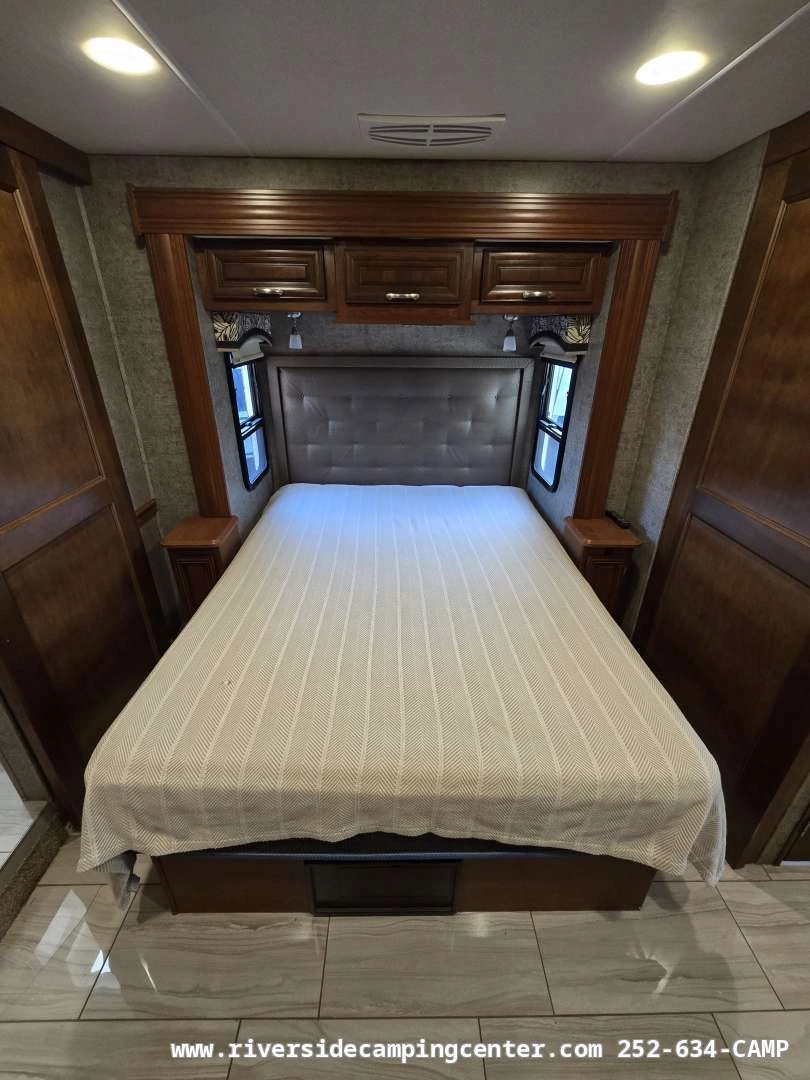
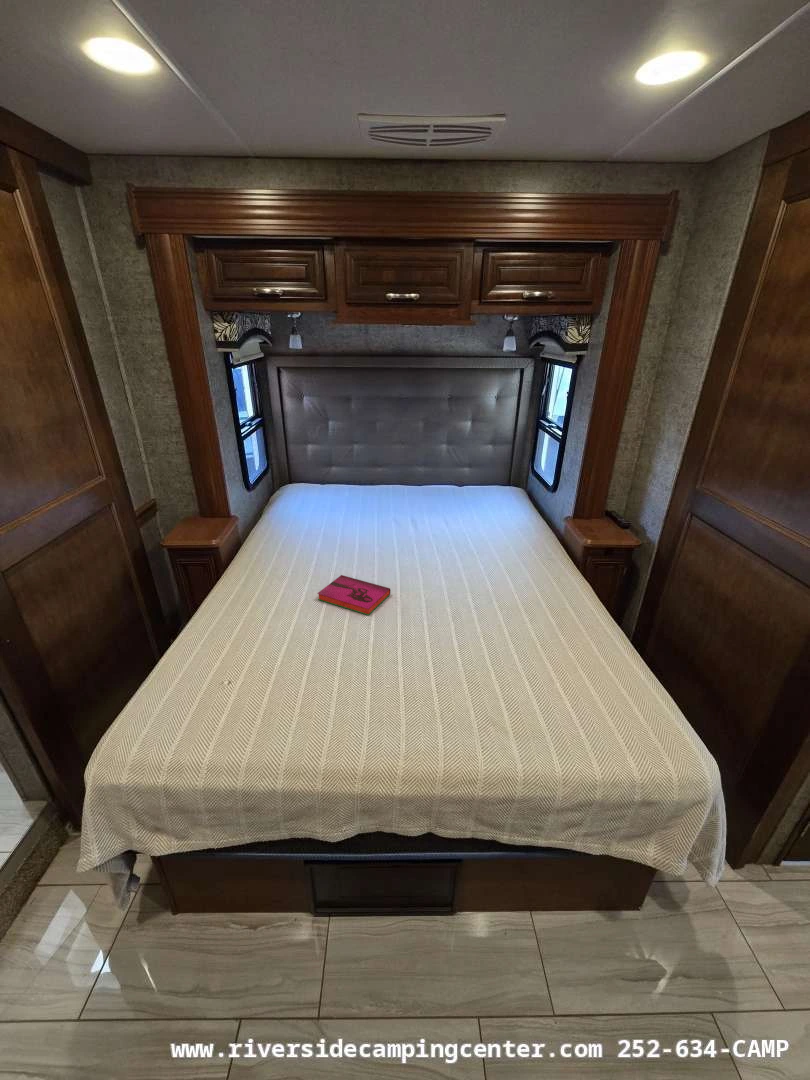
+ hardback book [317,574,391,616]
